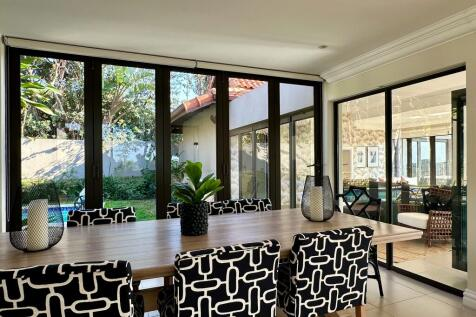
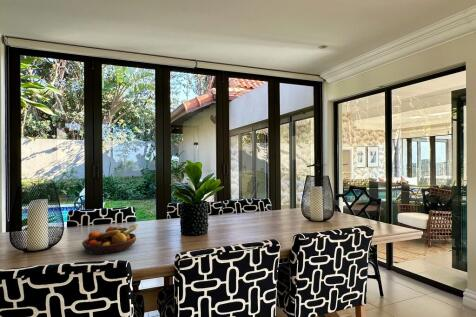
+ fruit bowl [81,223,138,256]
